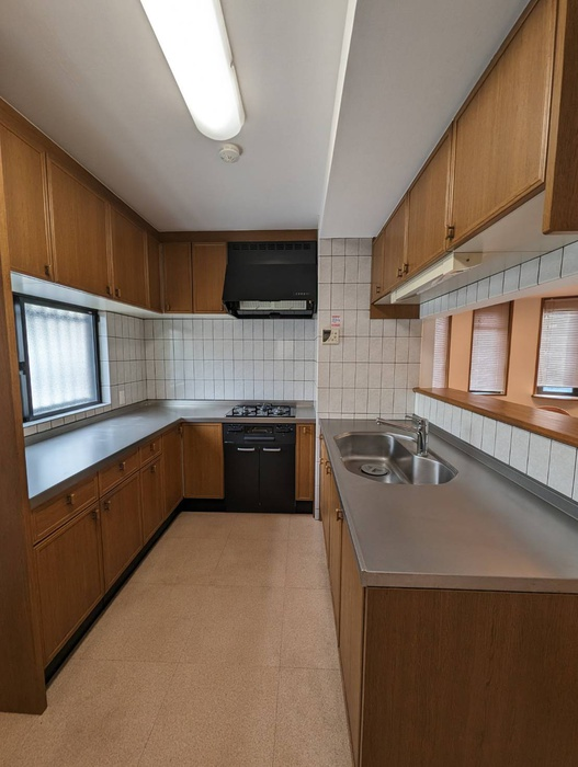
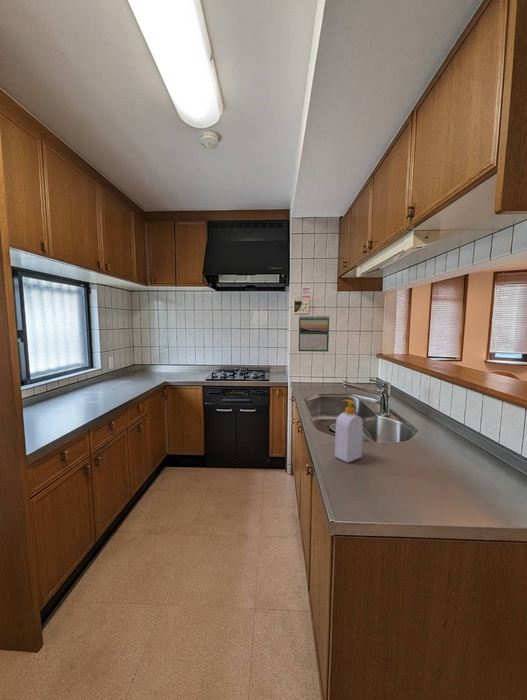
+ soap bottle [334,399,364,464]
+ calendar [298,314,330,353]
